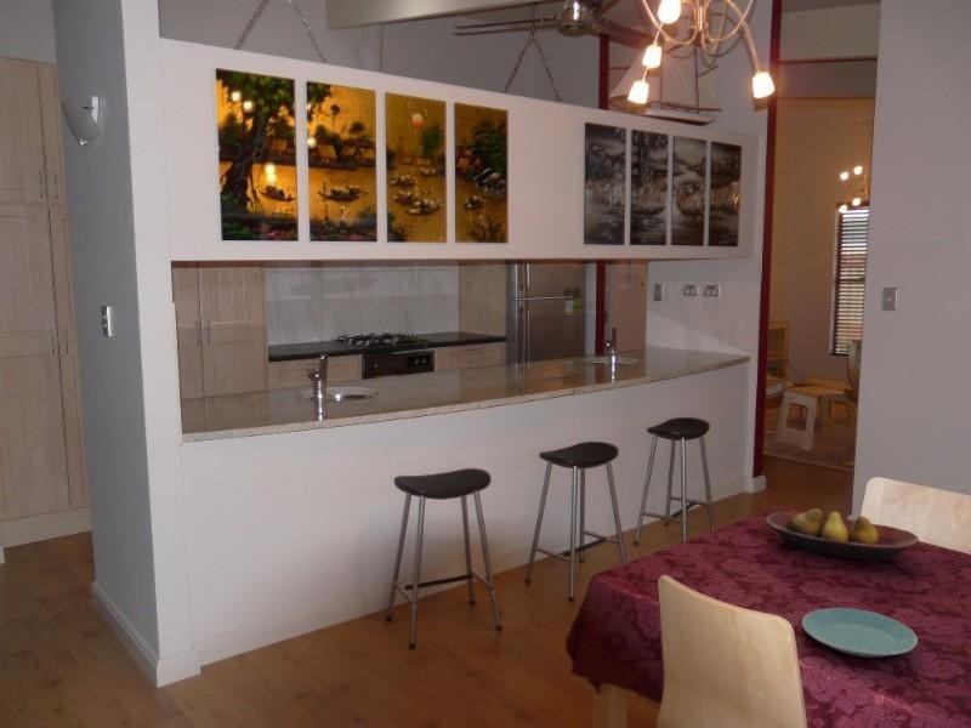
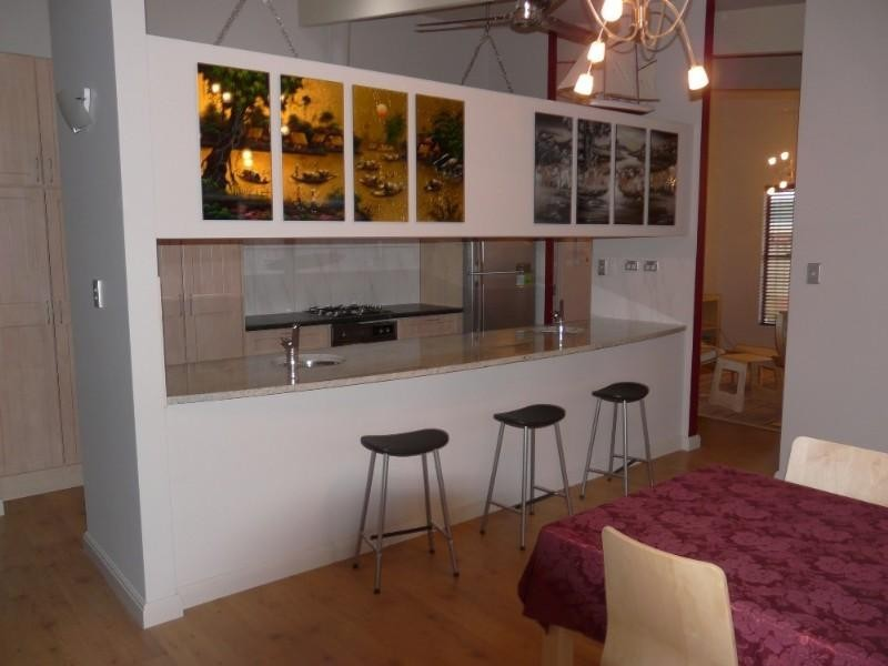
- fruit bowl [763,507,920,563]
- plate [801,607,919,659]
